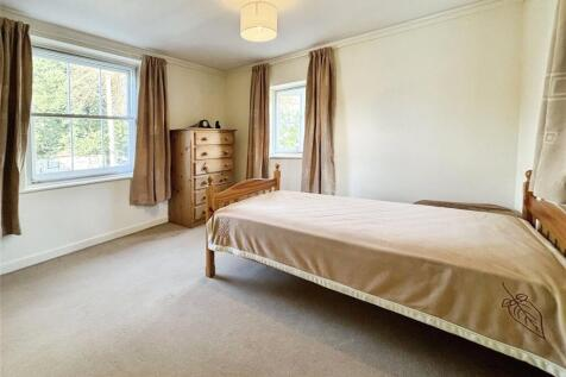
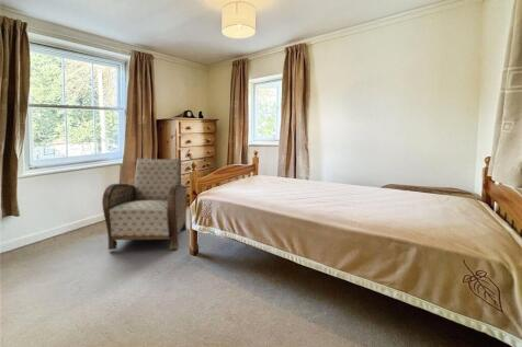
+ armchair [101,158,188,251]
